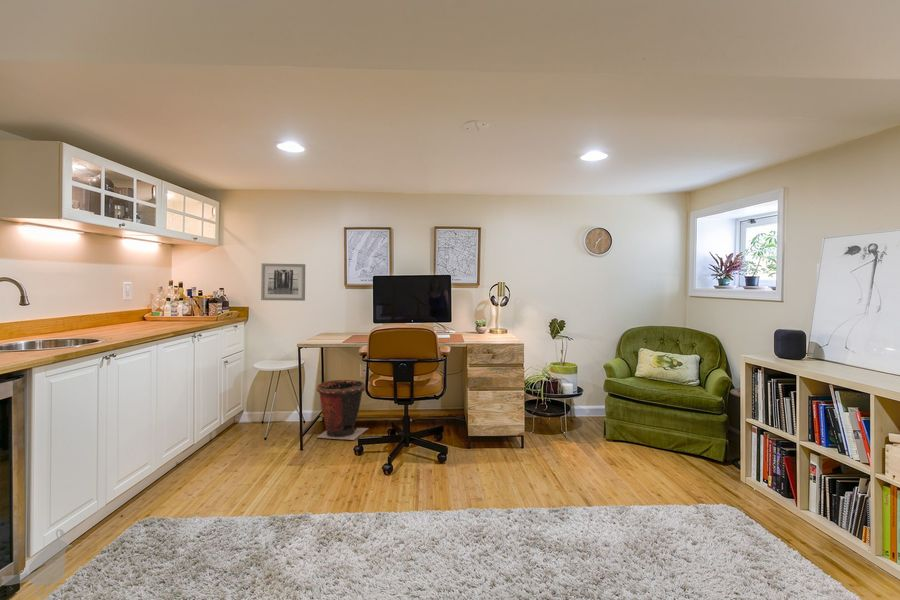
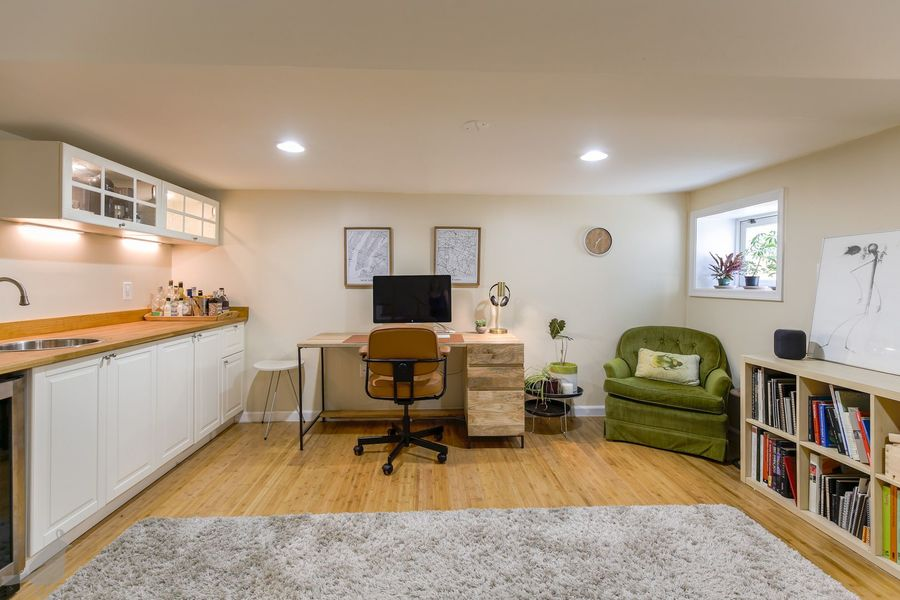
- wall art [260,262,306,302]
- waste bin [315,379,370,441]
